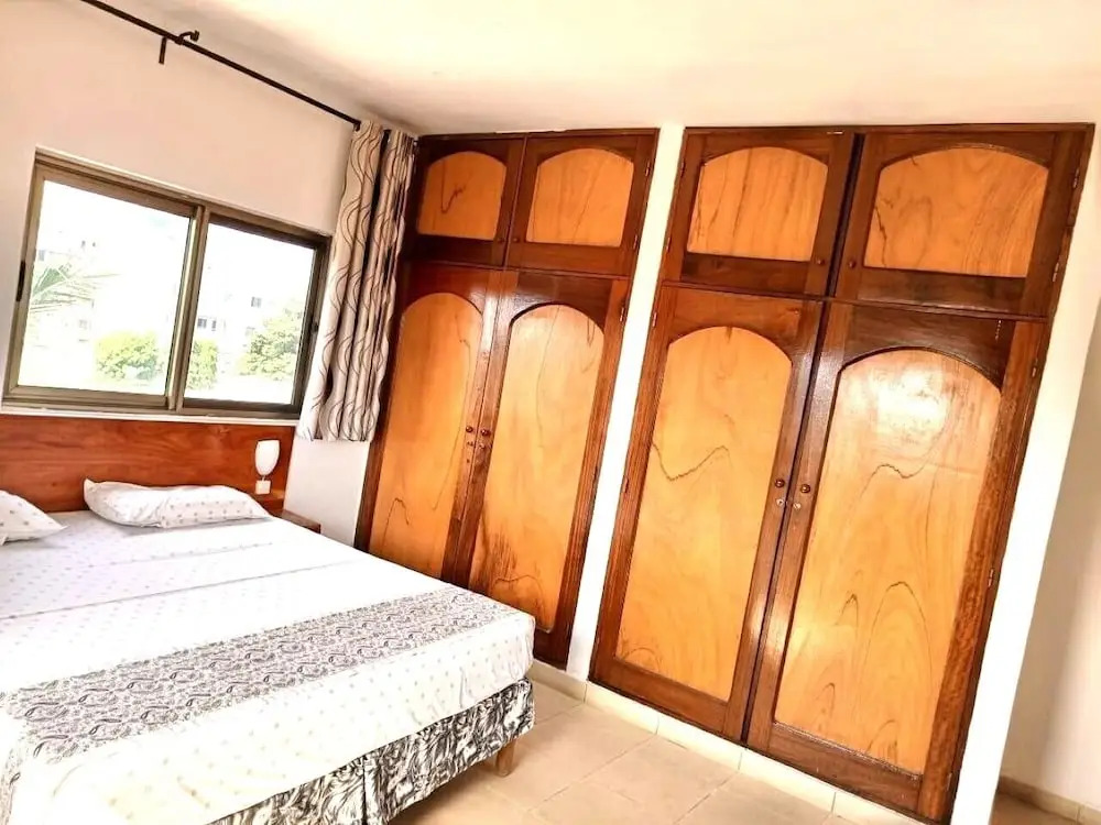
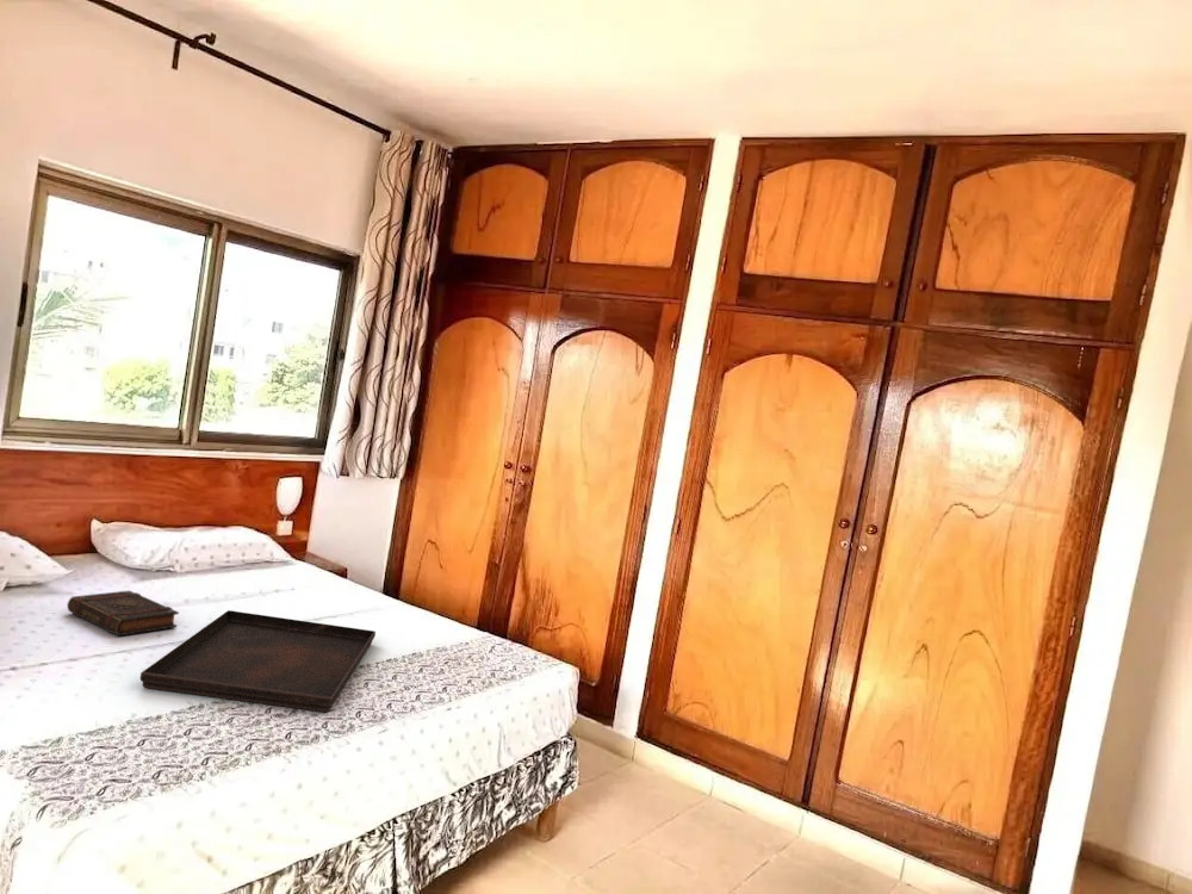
+ serving tray [139,609,377,713]
+ book [66,589,180,637]
